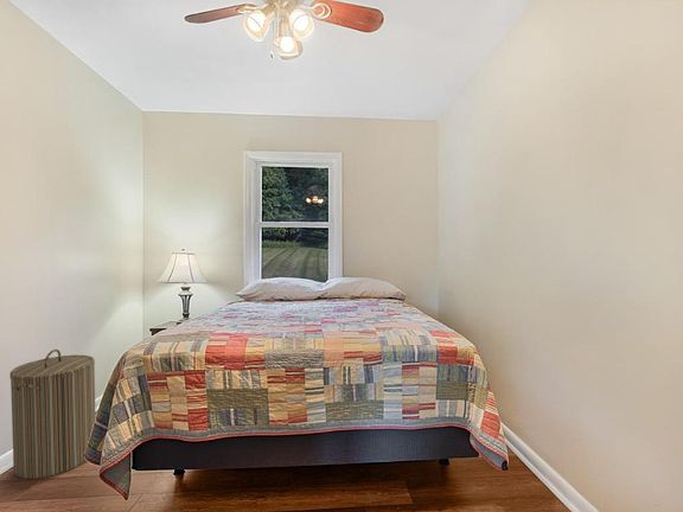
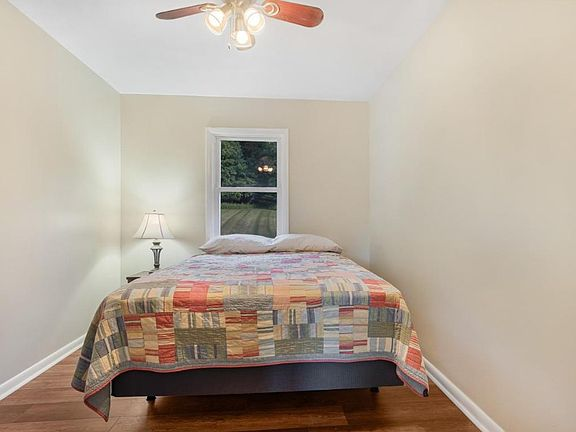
- laundry hamper [8,348,97,480]
